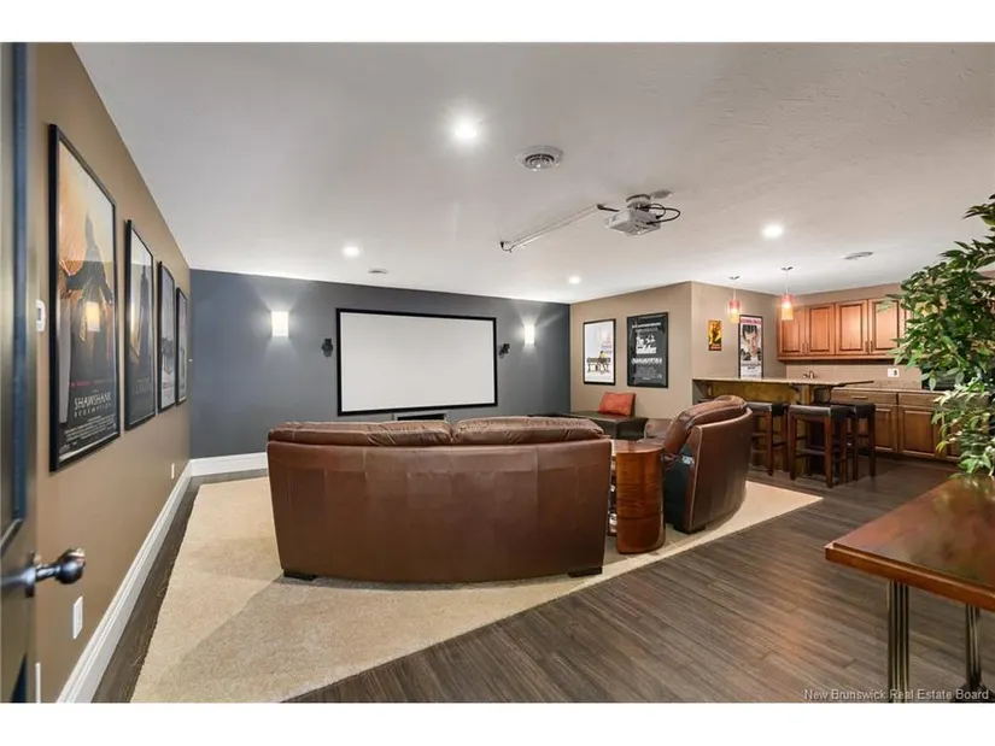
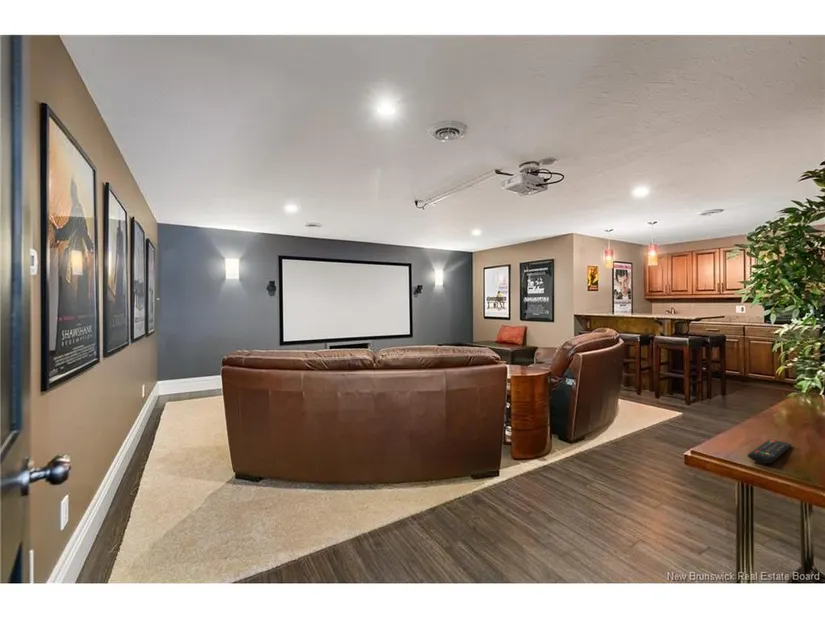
+ remote control [747,439,792,464]
